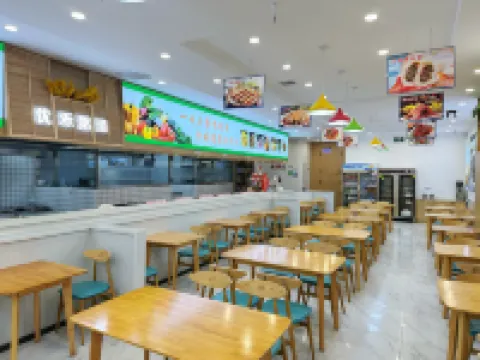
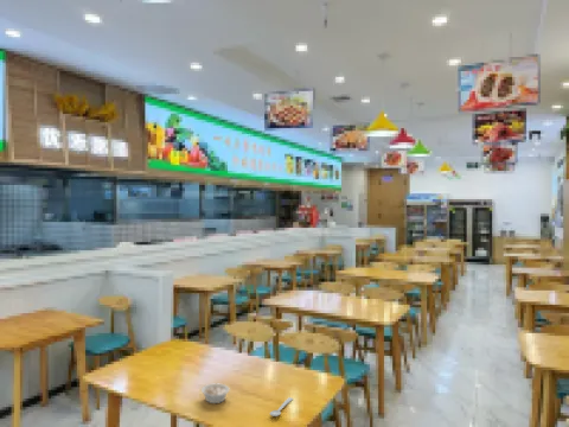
+ spoon [269,396,294,418]
+ legume [200,382,231,404]
